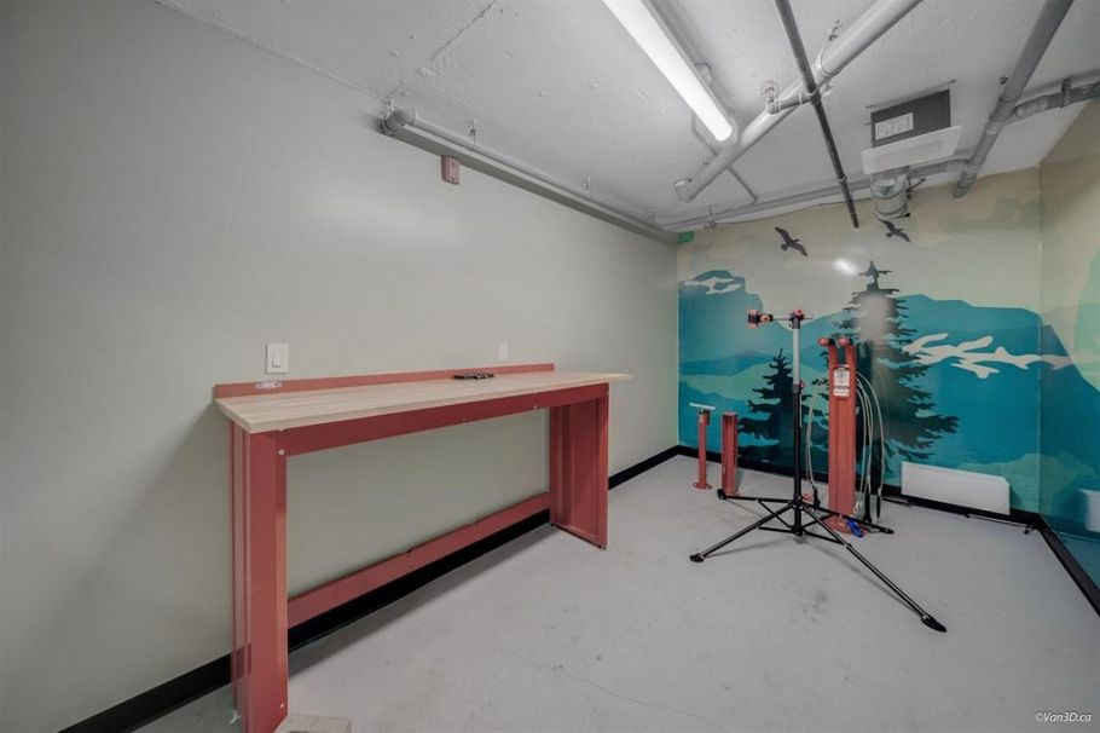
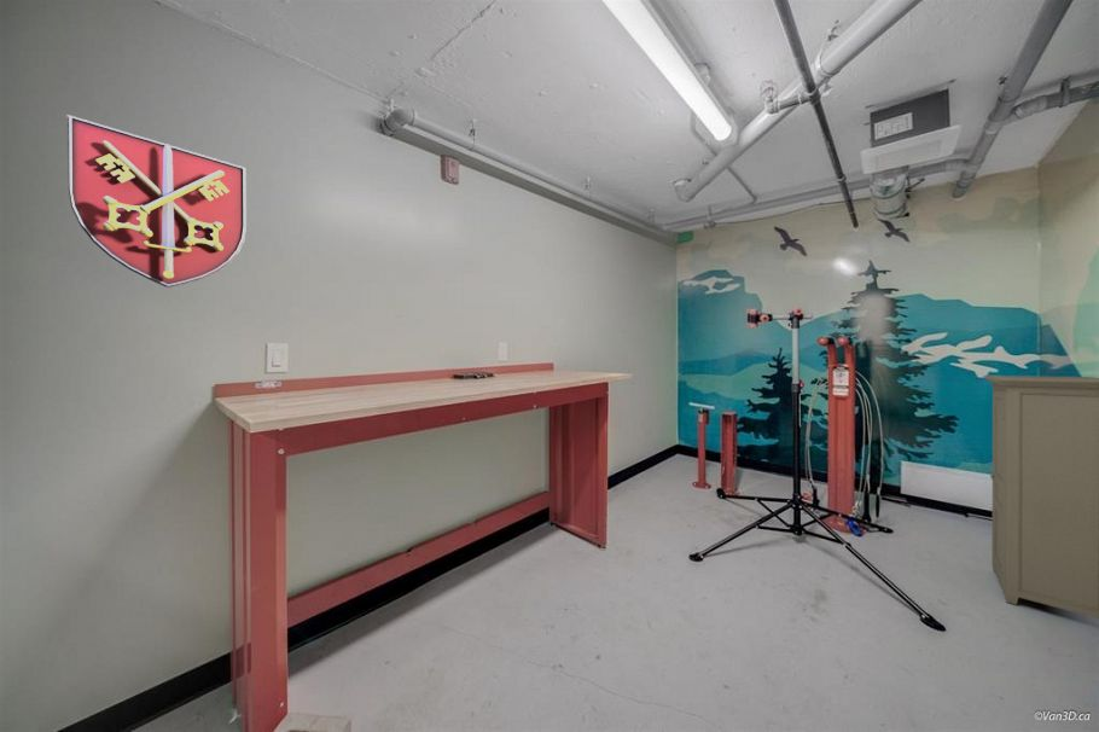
+ decorative shield [66,114,248,289]
+ armoire [982,374,1099,620]
